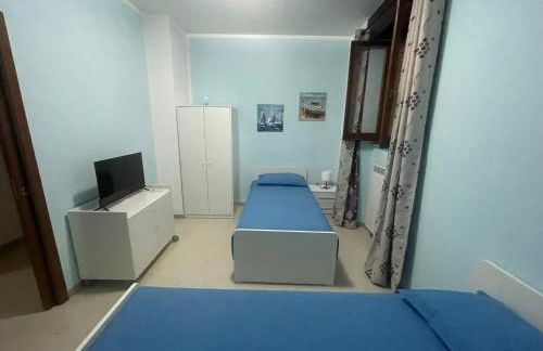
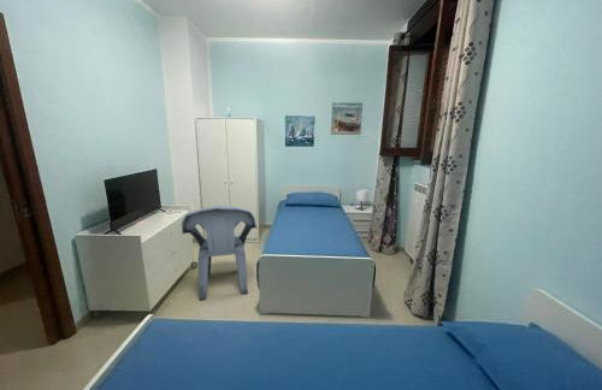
+ chair [181,205,258,302]
